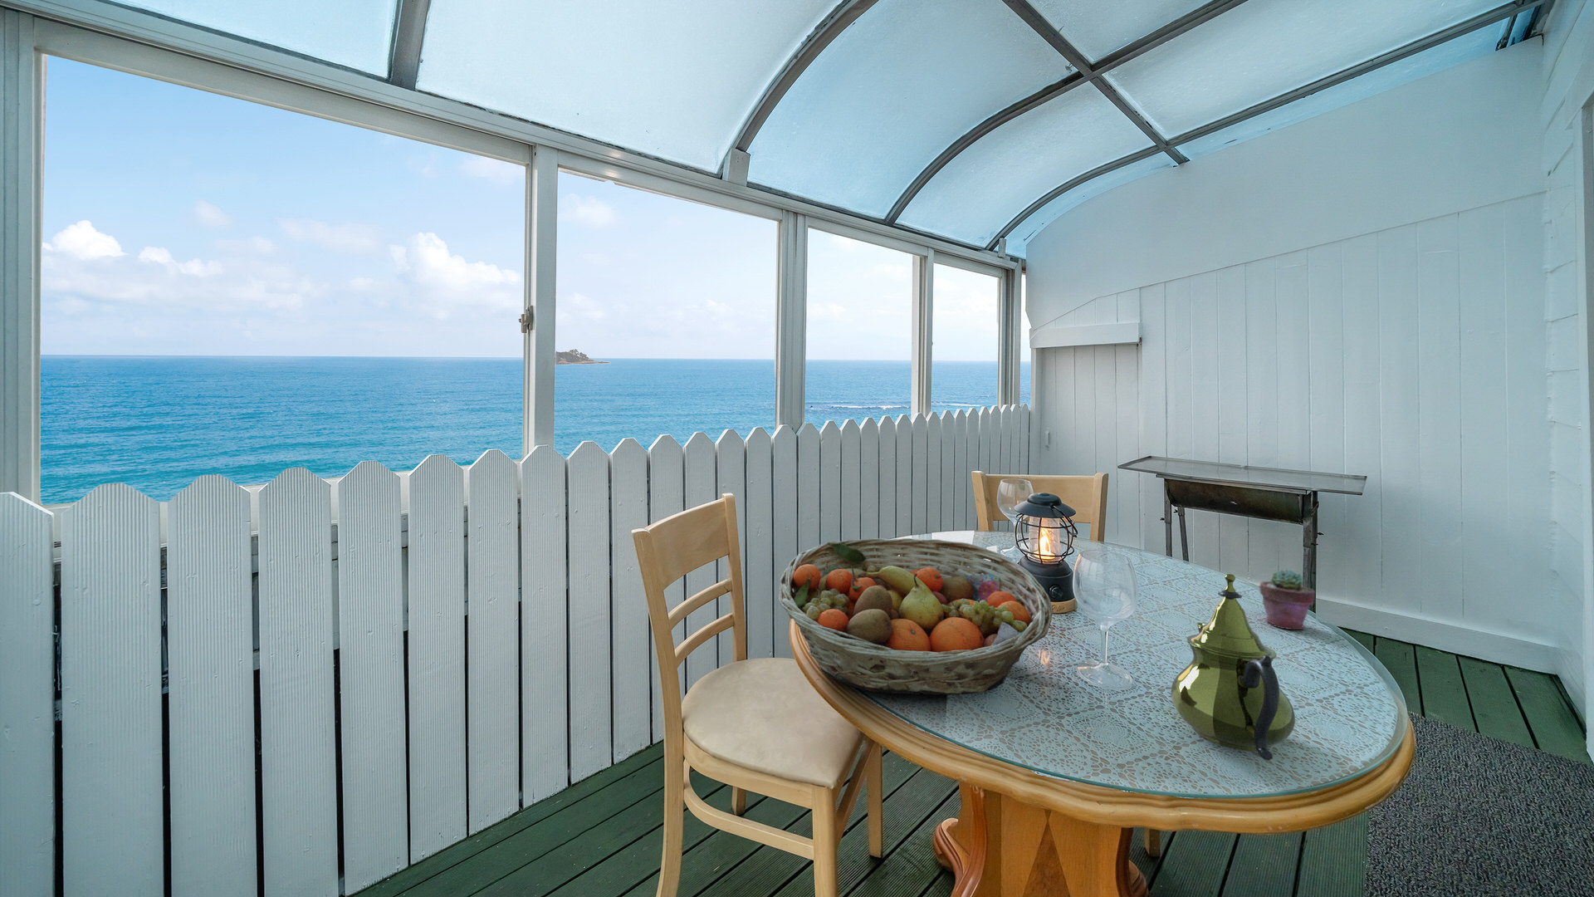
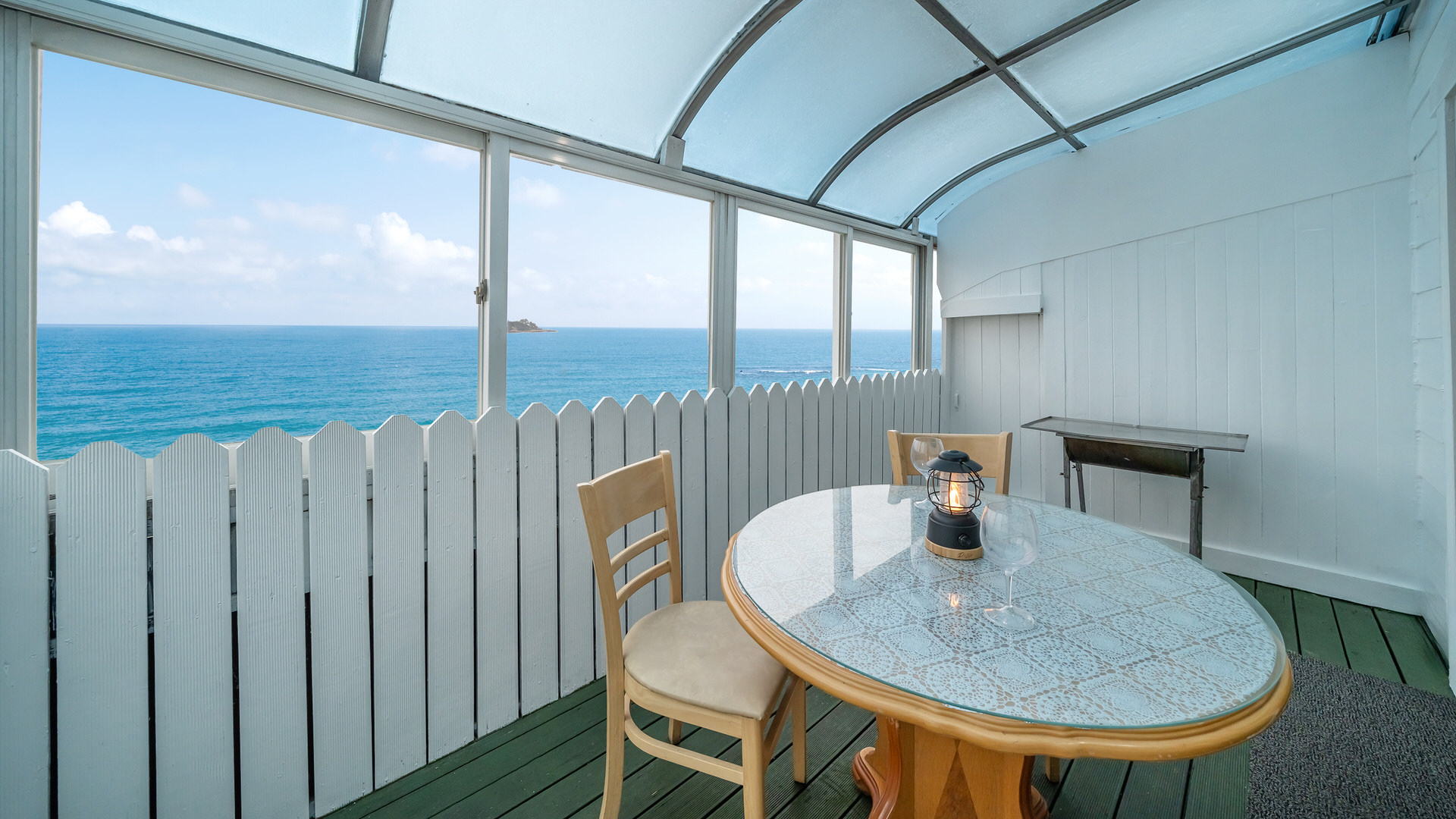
- teapot [1170,573,1296,761]
- potted succulent [1259,568,1316,631]
- fruit basket [777,538,1053,695]
